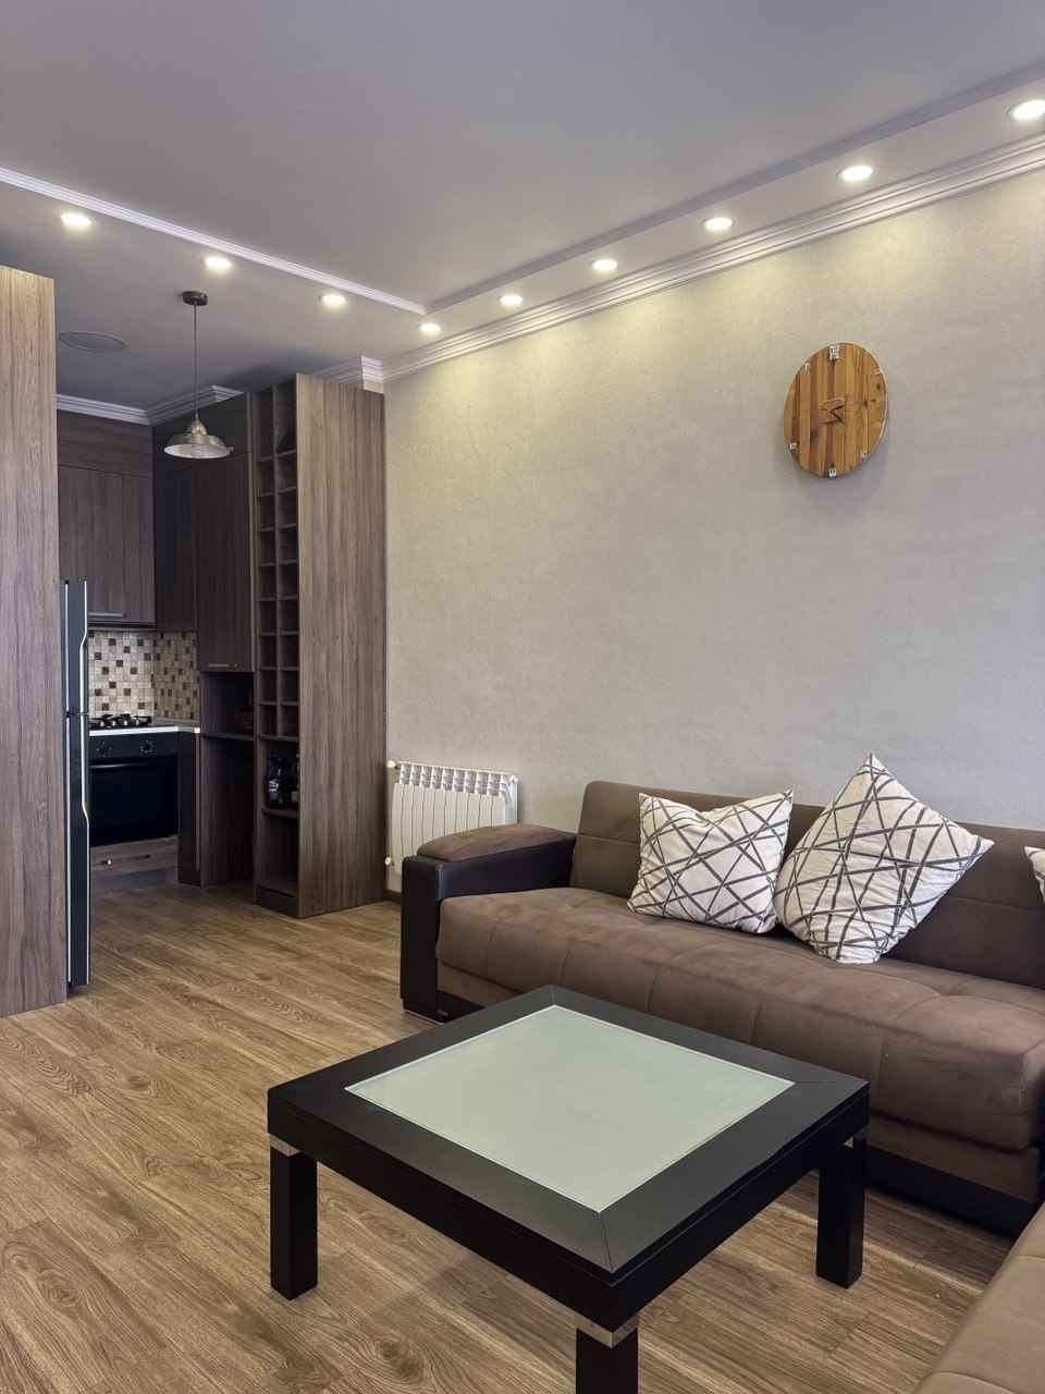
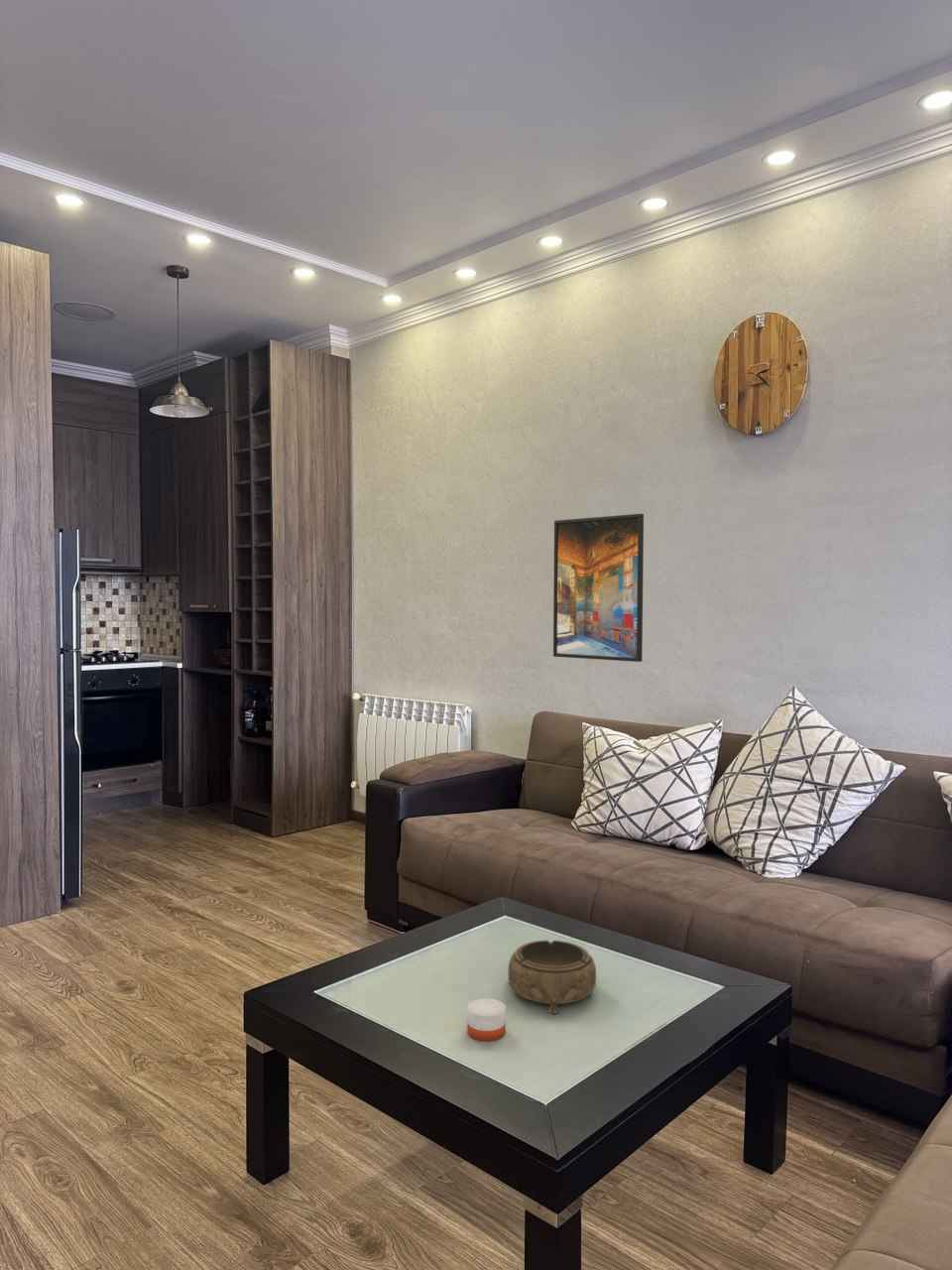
+ decorative bowl [507,939,597,1016]
+ candle [466,991,507,1042]
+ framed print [552,513,645,663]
